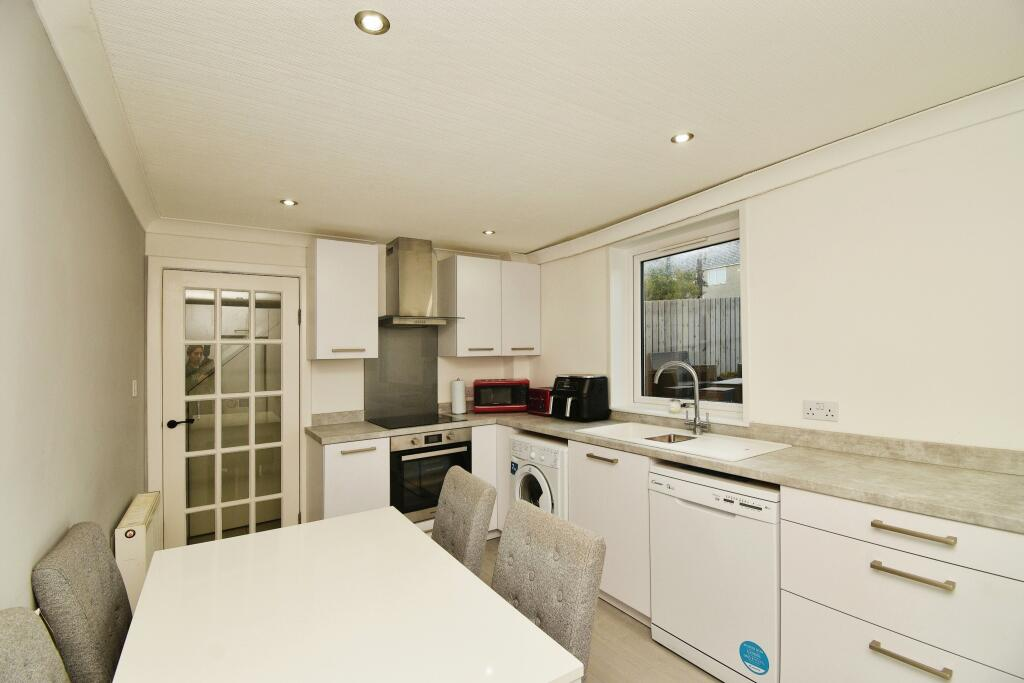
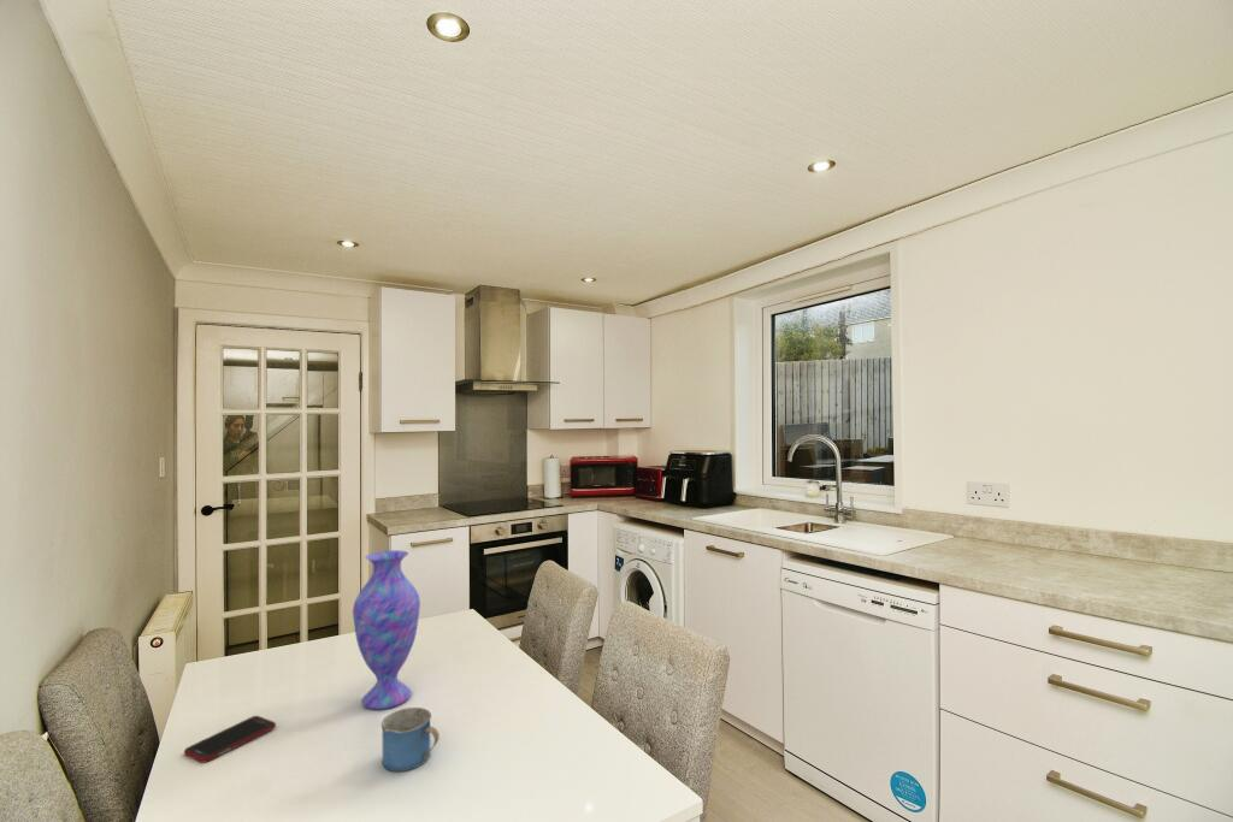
+ mug [380,706,441,773]
+ cell phone [183,715,277,764]
+ vase [352,549,421,711]
